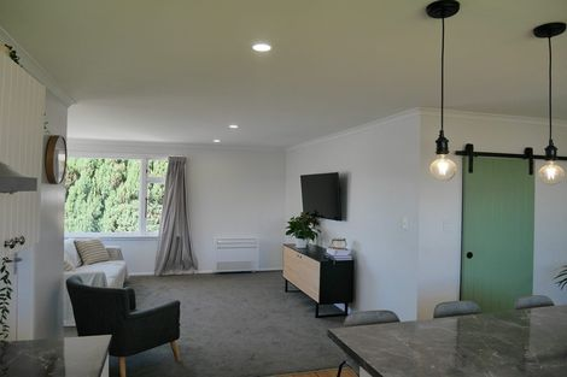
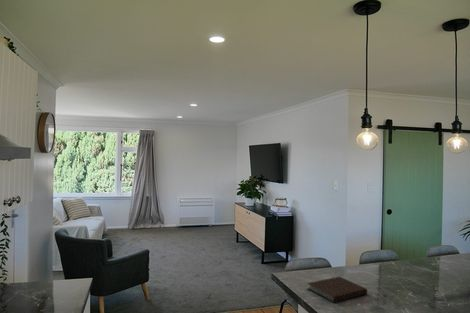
+ notebook [306,276,368,303]
